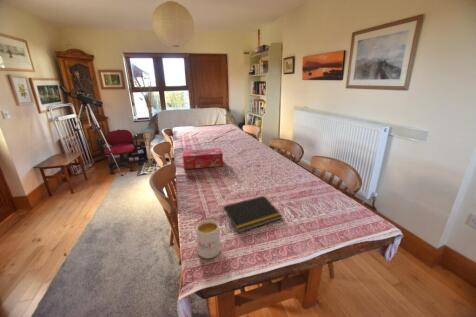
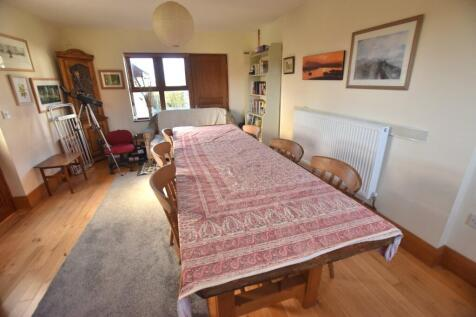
- tissue box [182,147,224,170]
- notepad [222,195,283,234]
- mug [195,219,229,259]
